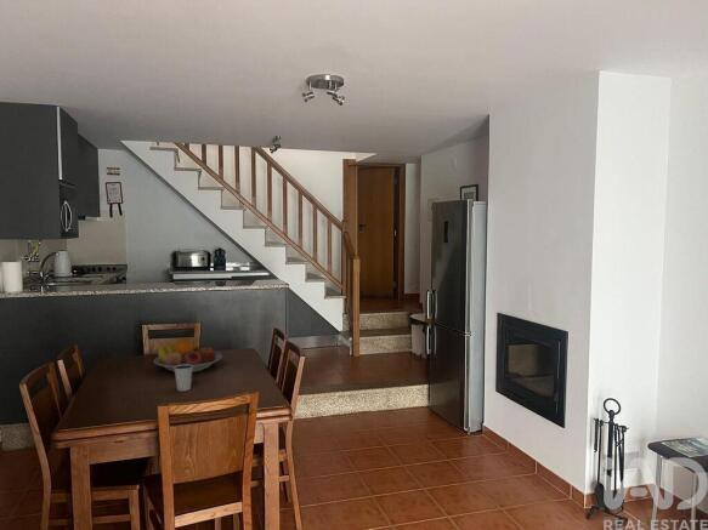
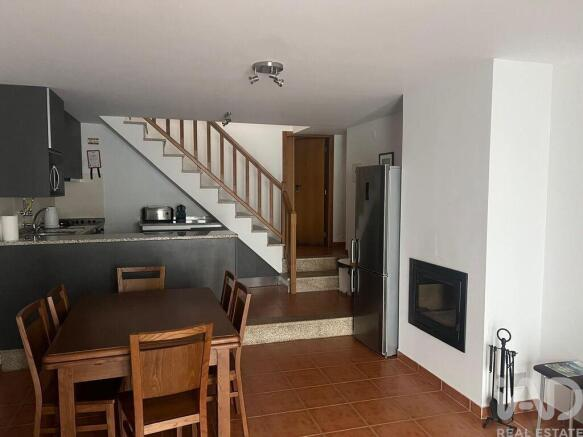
- fruit bowl [153,340,223,374]
- dixie cup [174,364,193,392]
